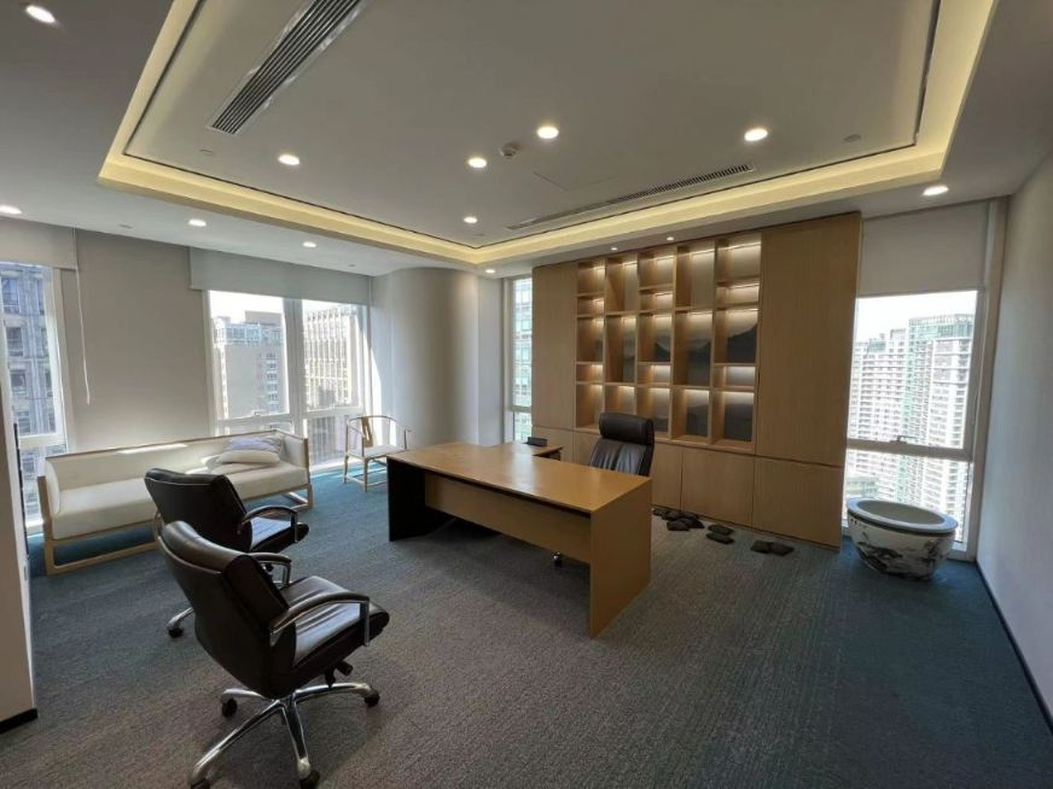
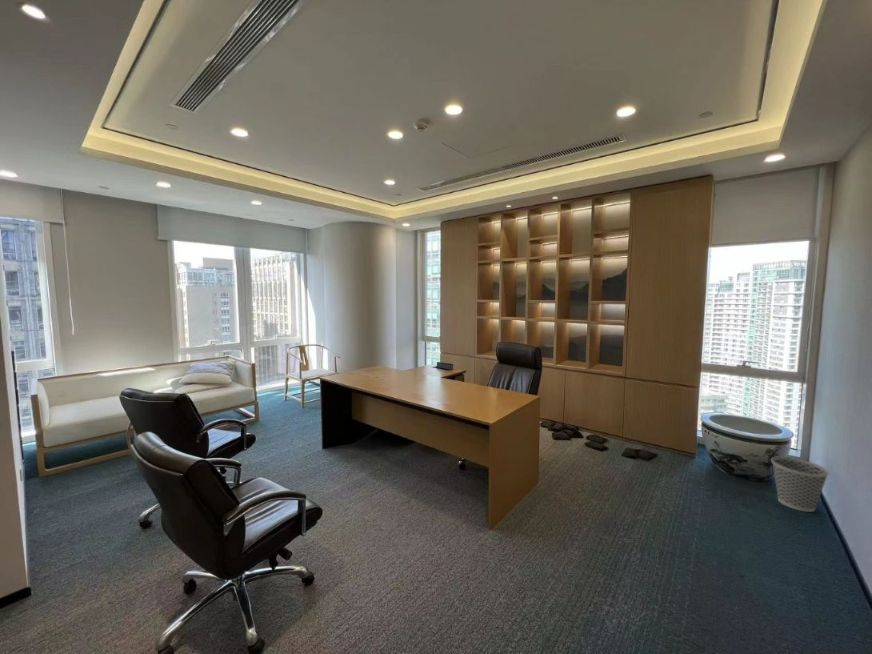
+ wastebasket [770,455,830,513]
